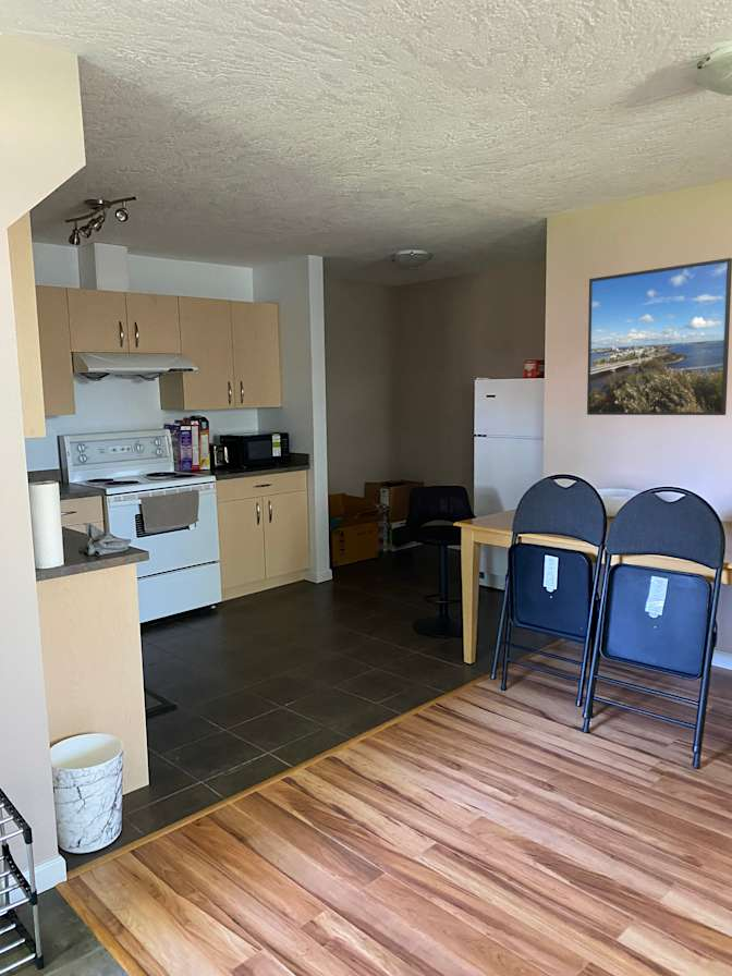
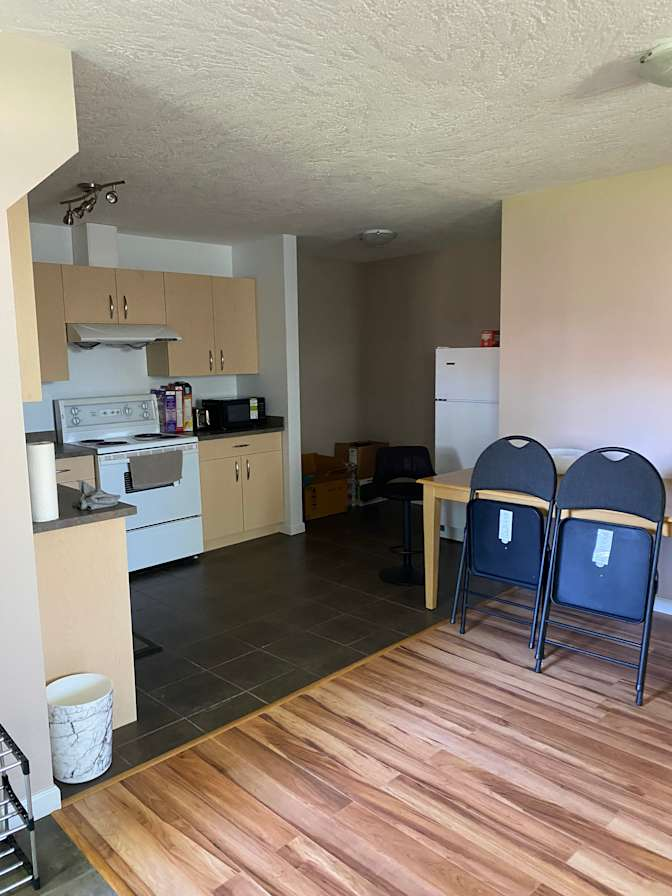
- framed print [586,257,732,416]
